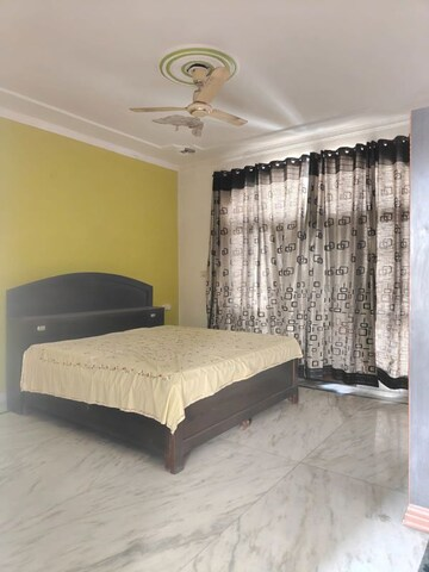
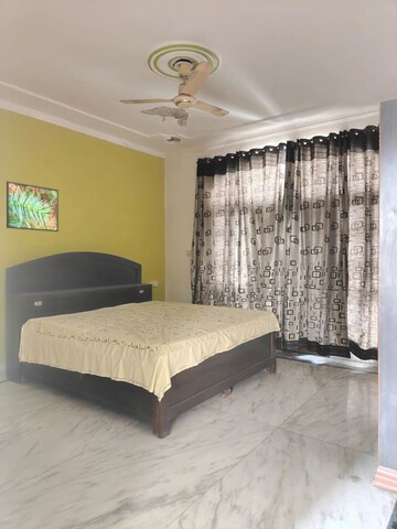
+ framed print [6,181,60,233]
